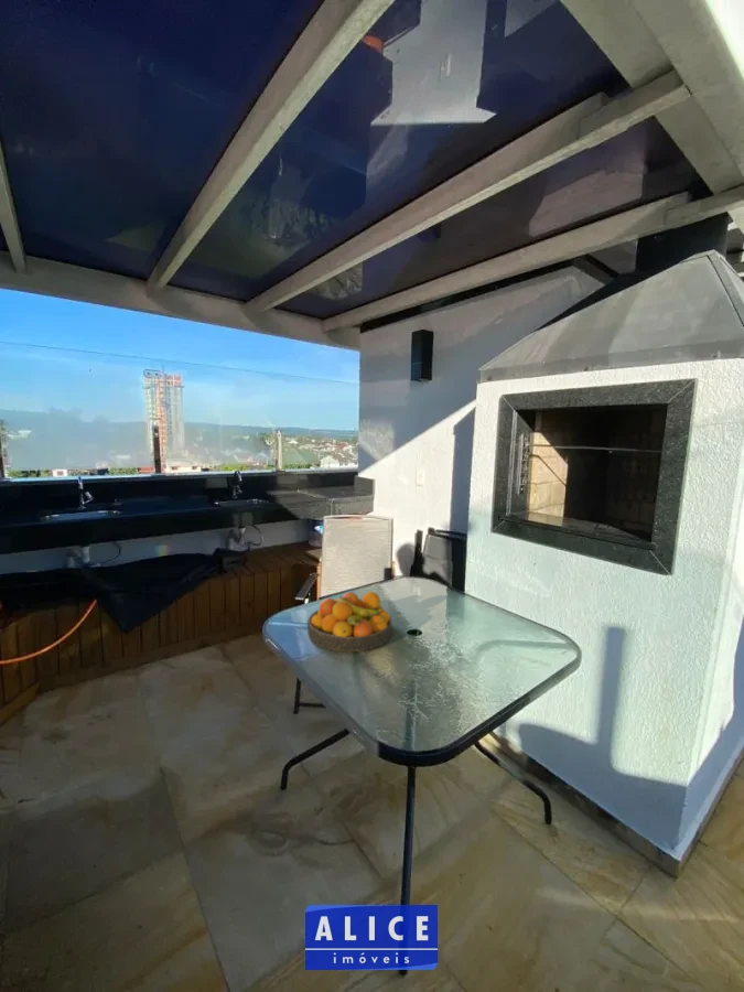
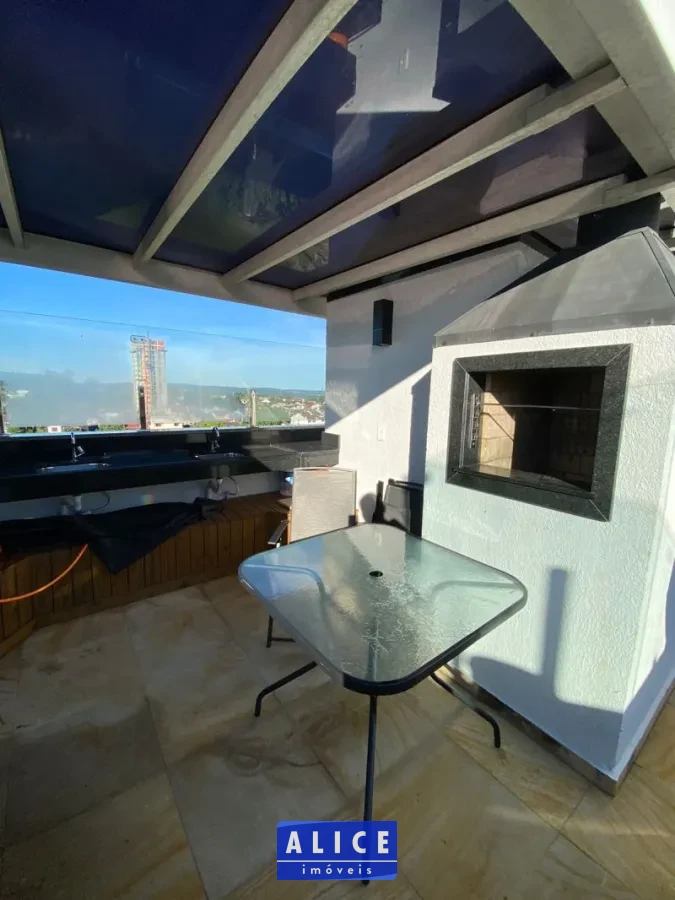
- fruit bowl [306,591,393,653]
